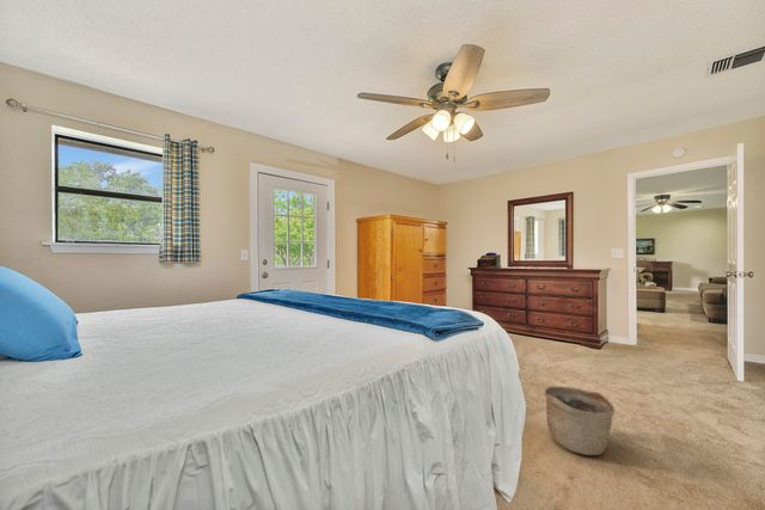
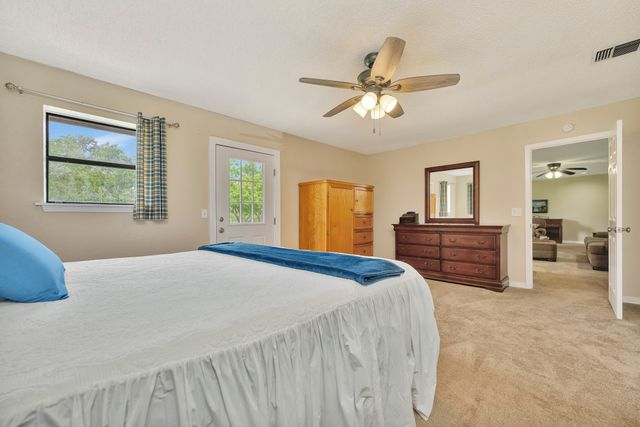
- basket [543,385,616,456]
